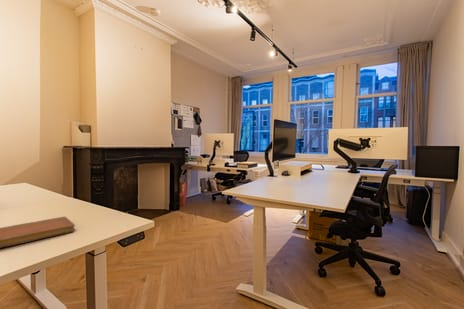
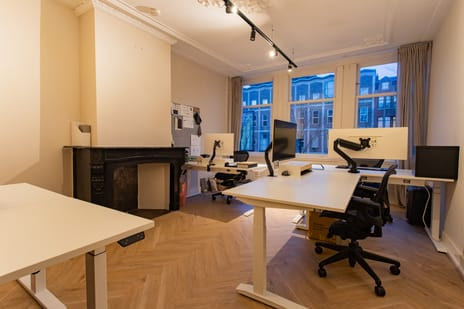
- notebook [0,215,76,249]
